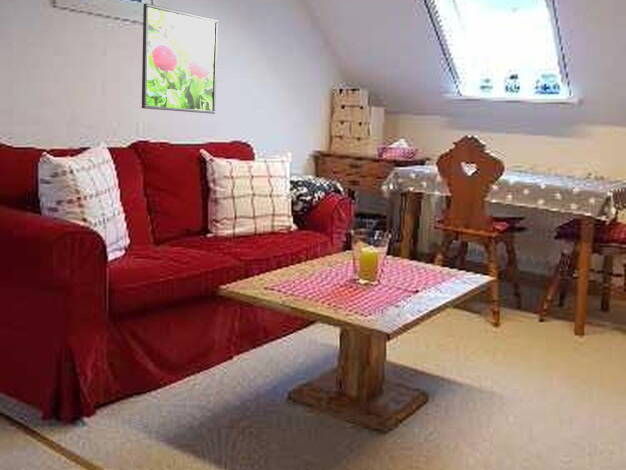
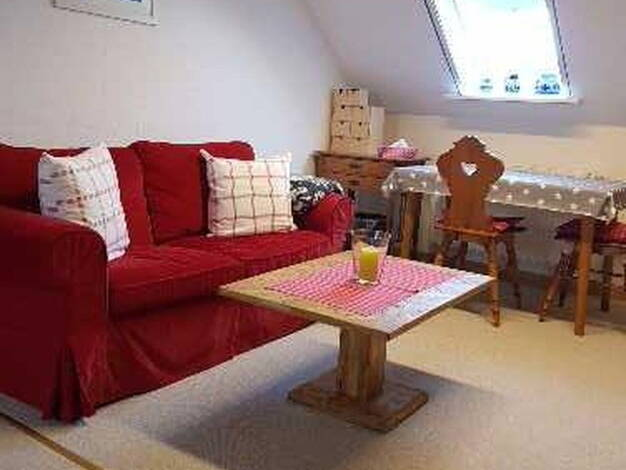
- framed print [141,2,219,115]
